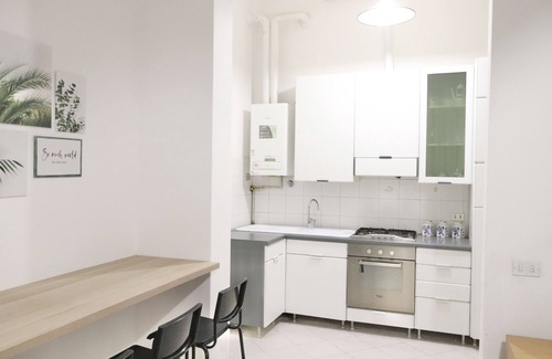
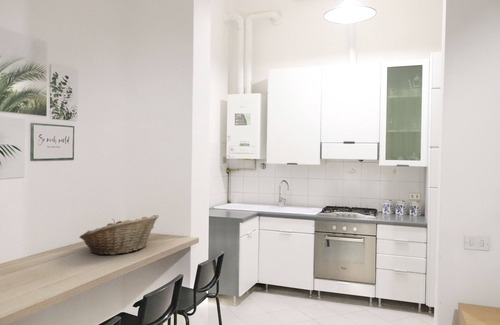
+ fruit basket [78,214,160,256]
